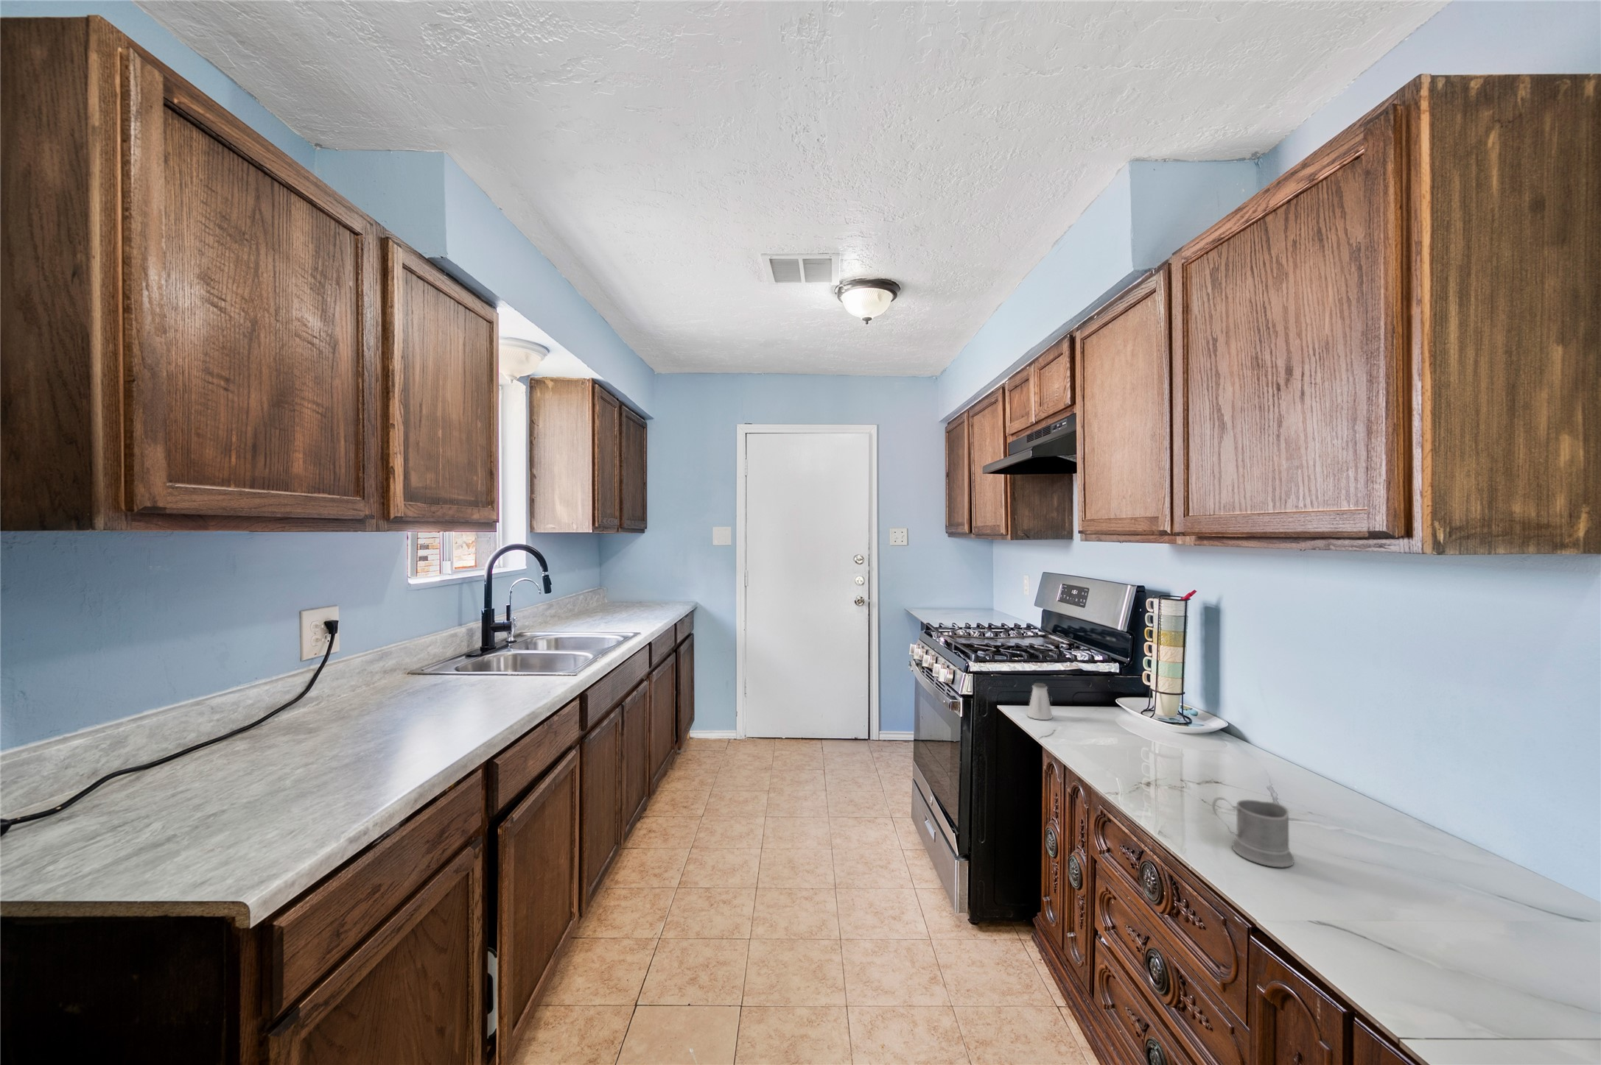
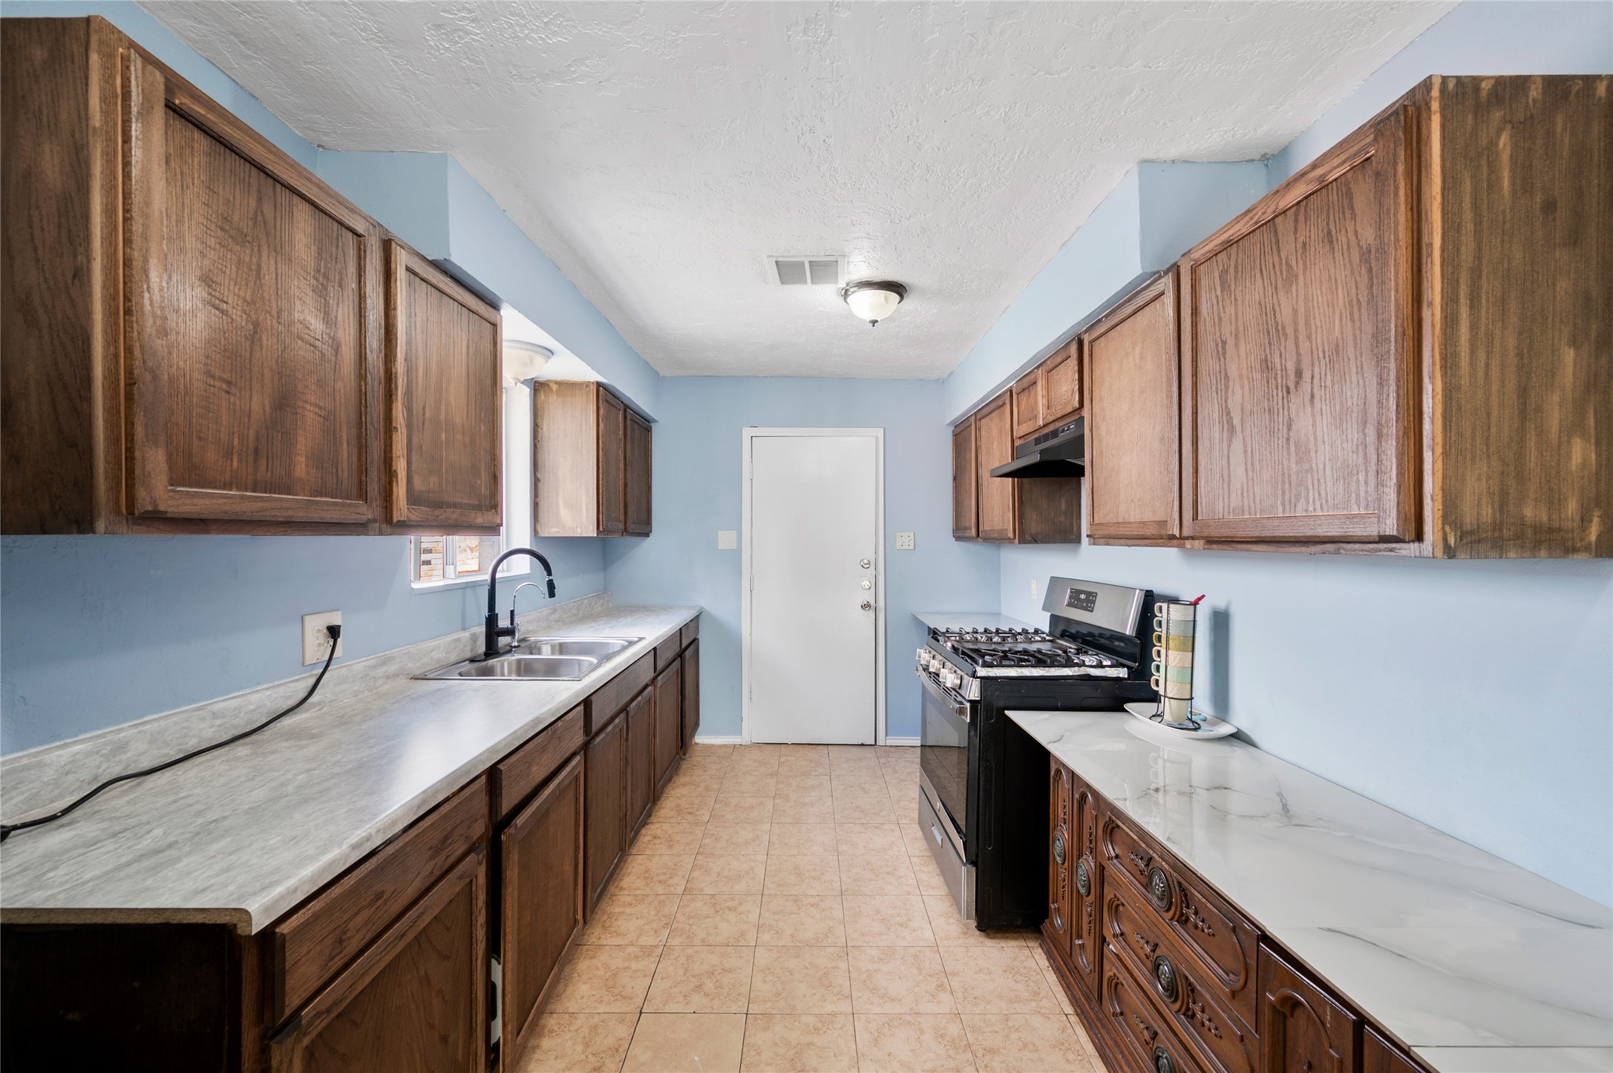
- saltshaker [1026,682,1054,720]
- mug [1211,796,1294,869]
